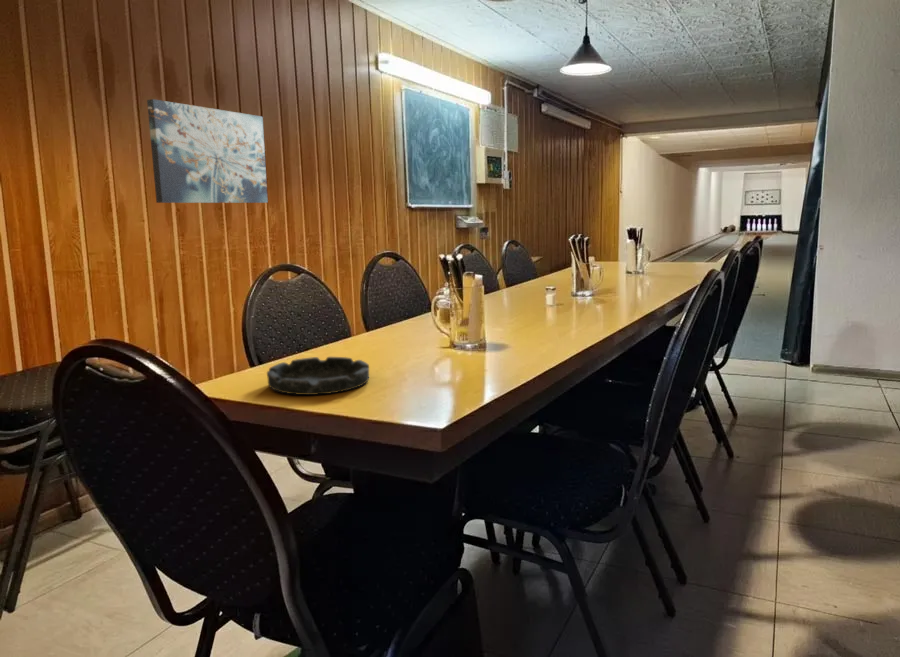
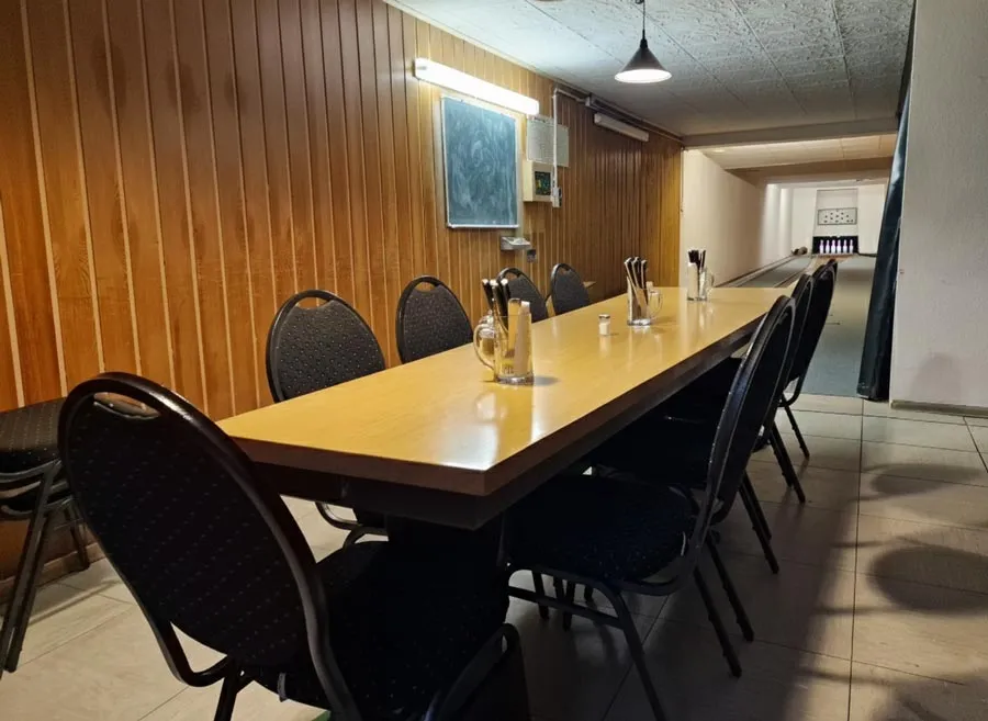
- ashtray [266,356,370,396]
- wall art [146,98,269,204]
